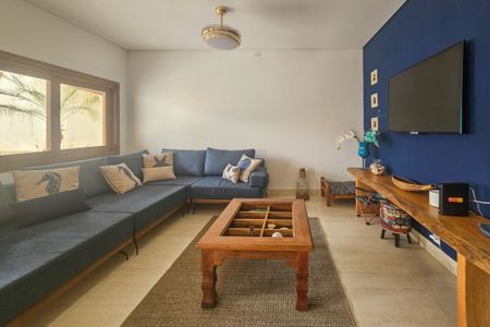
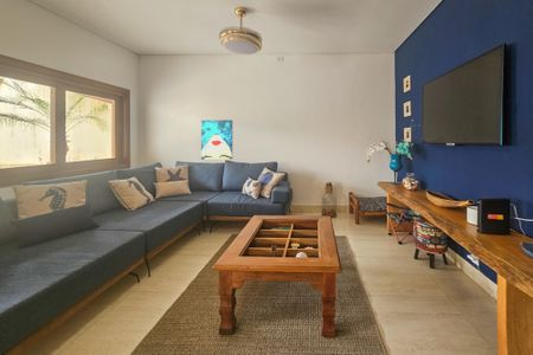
+ wall art [200,118,233,161]
